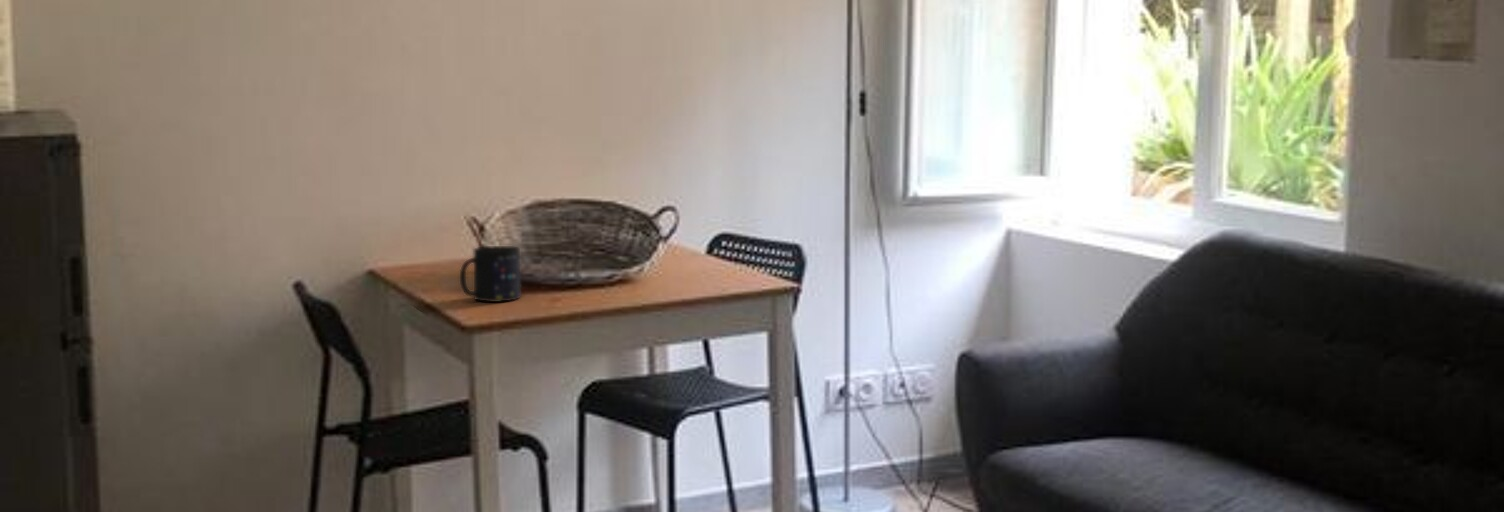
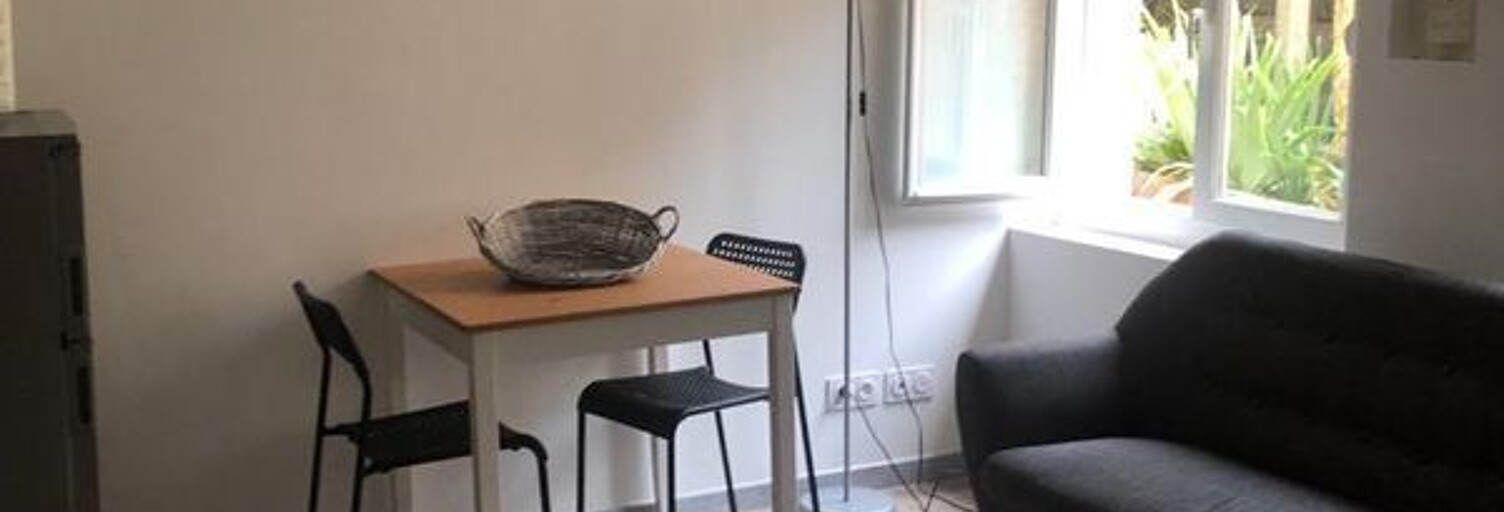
- mug [459,245,521,303]
